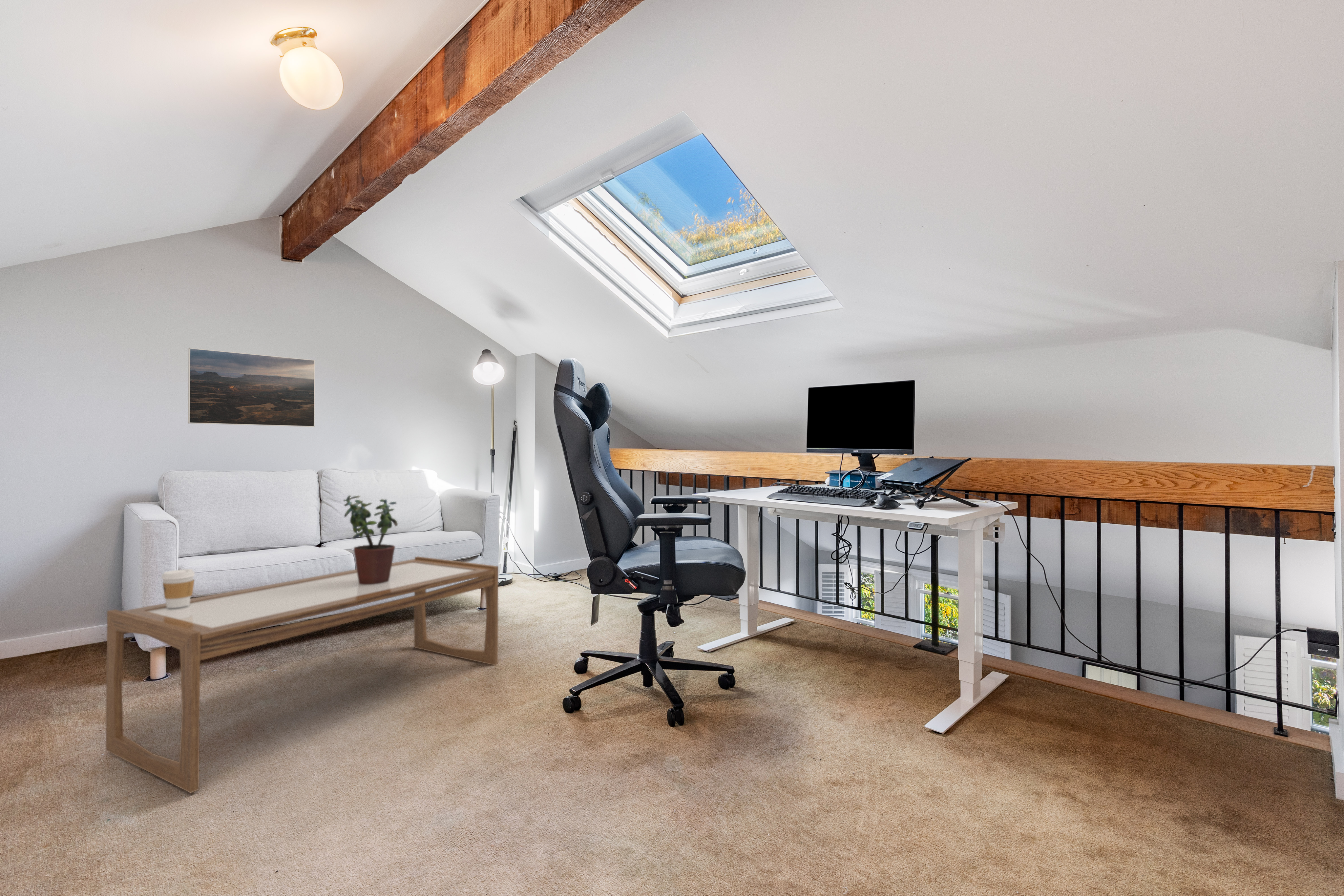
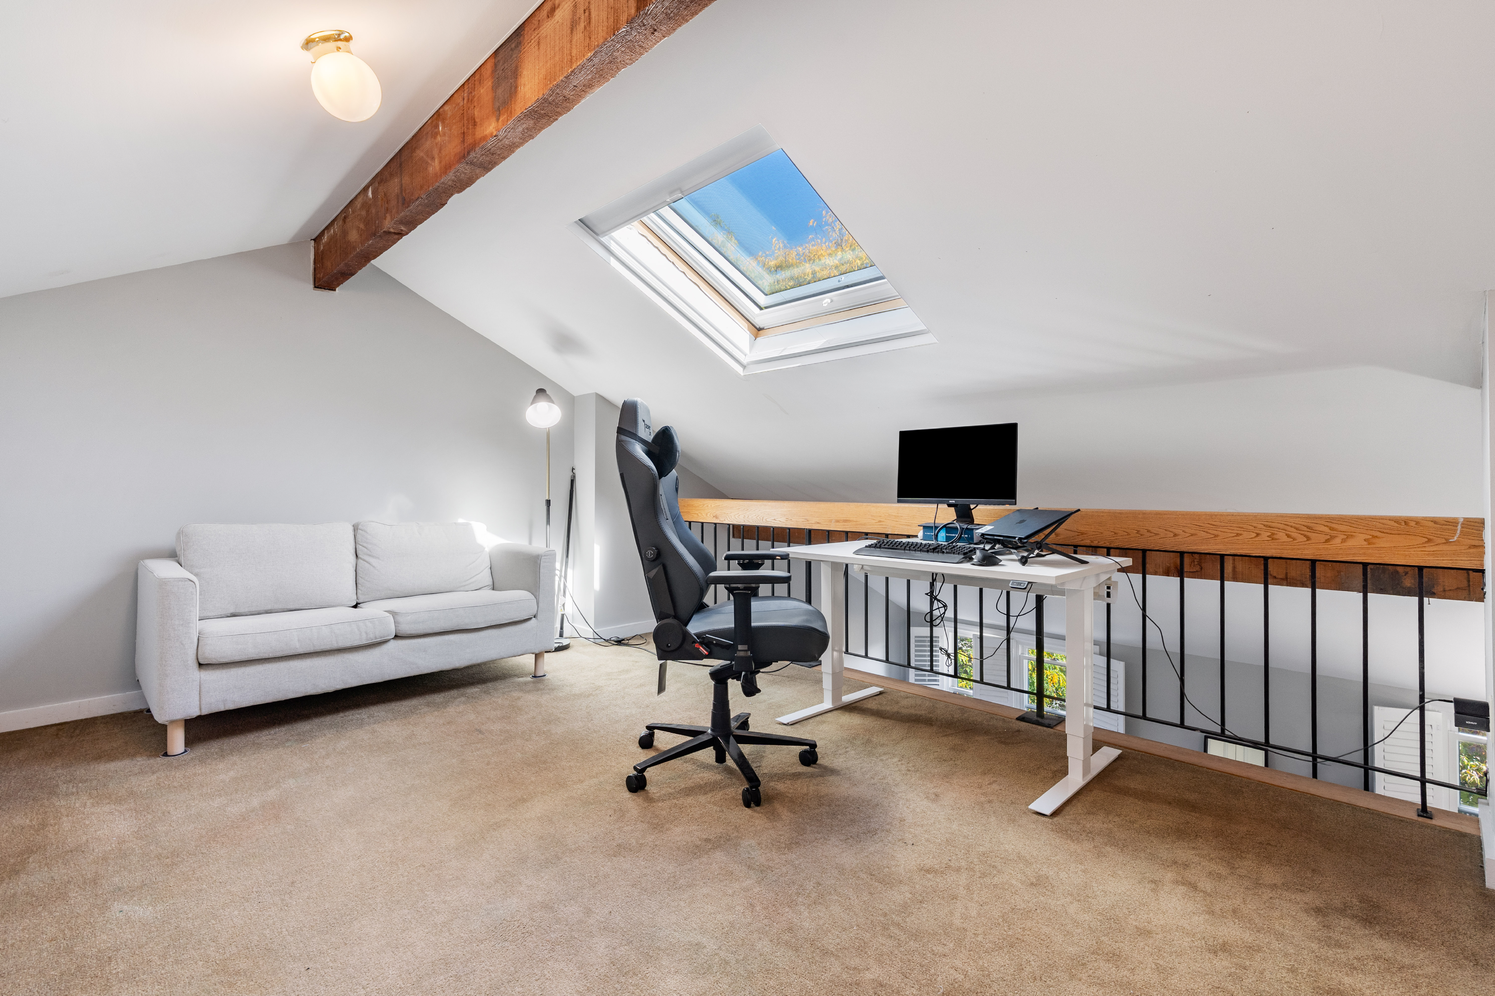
- coffee table [105,556,499,793]
- potted plant [343,495,398,585]
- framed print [188,348,315,427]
- coffee cup [161,569,195,608]
